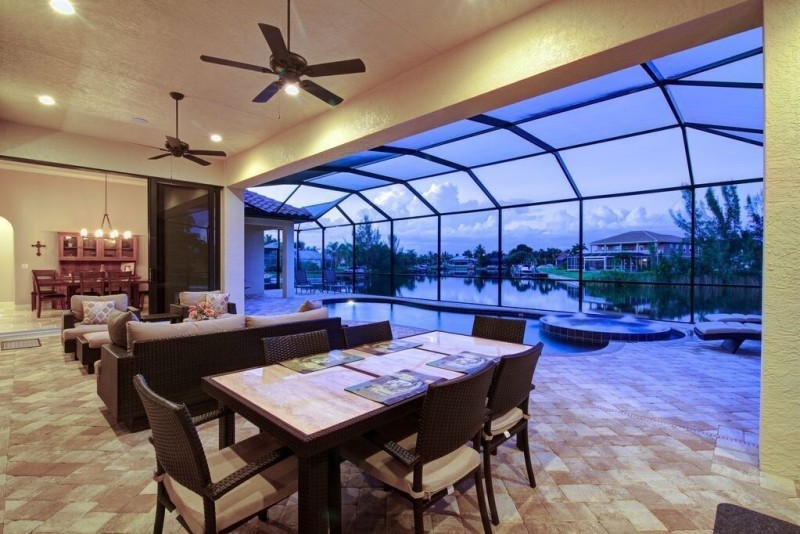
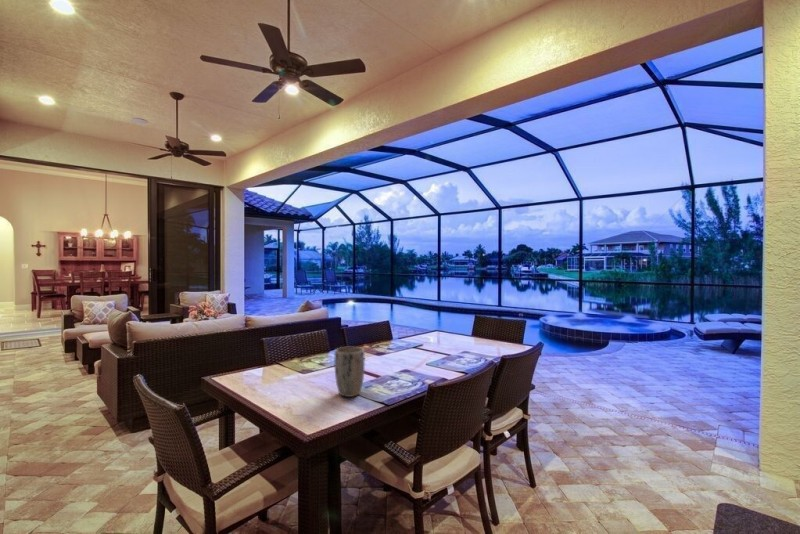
+ plant pot [333,346,366,398]
